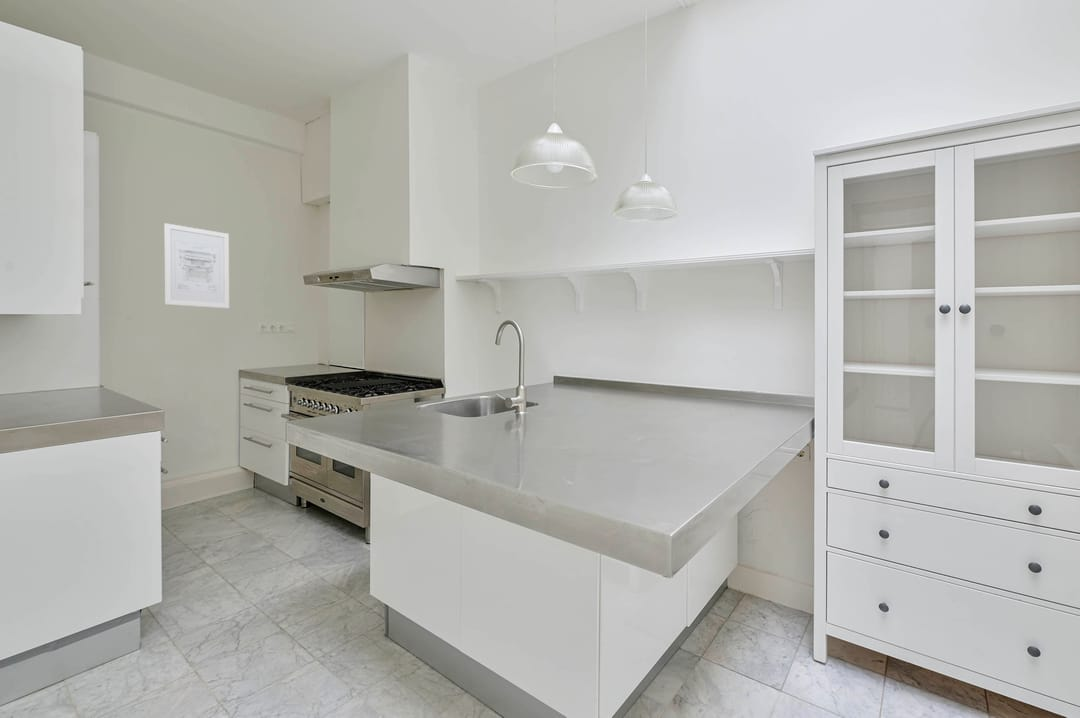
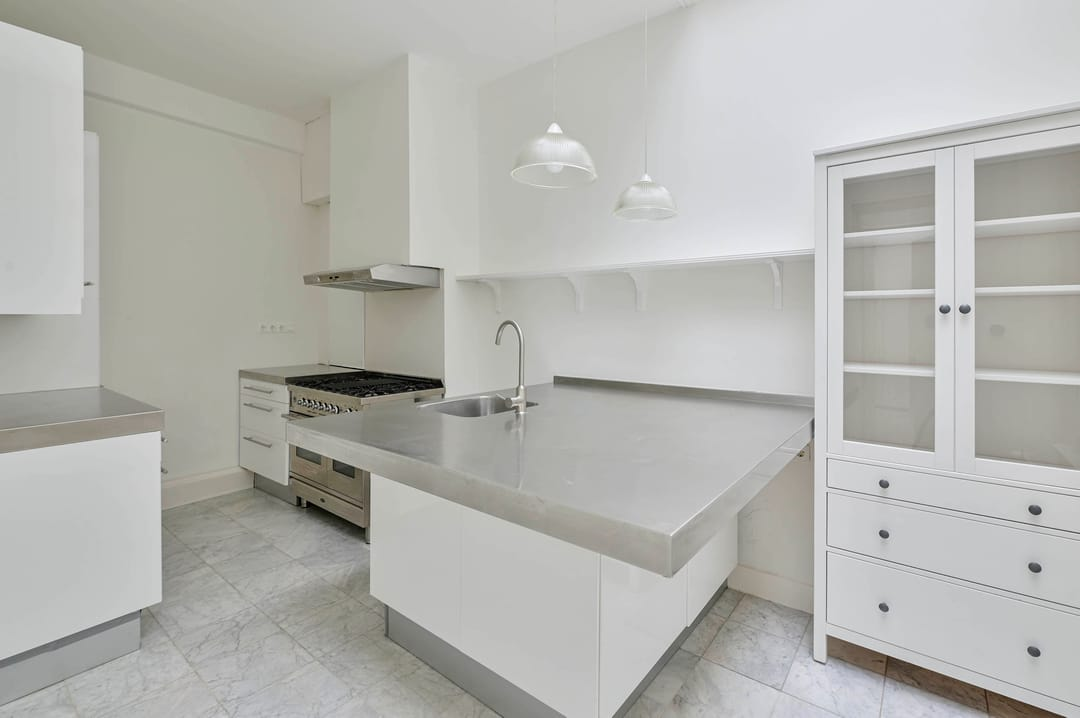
- wall art [164,222,230,309]
